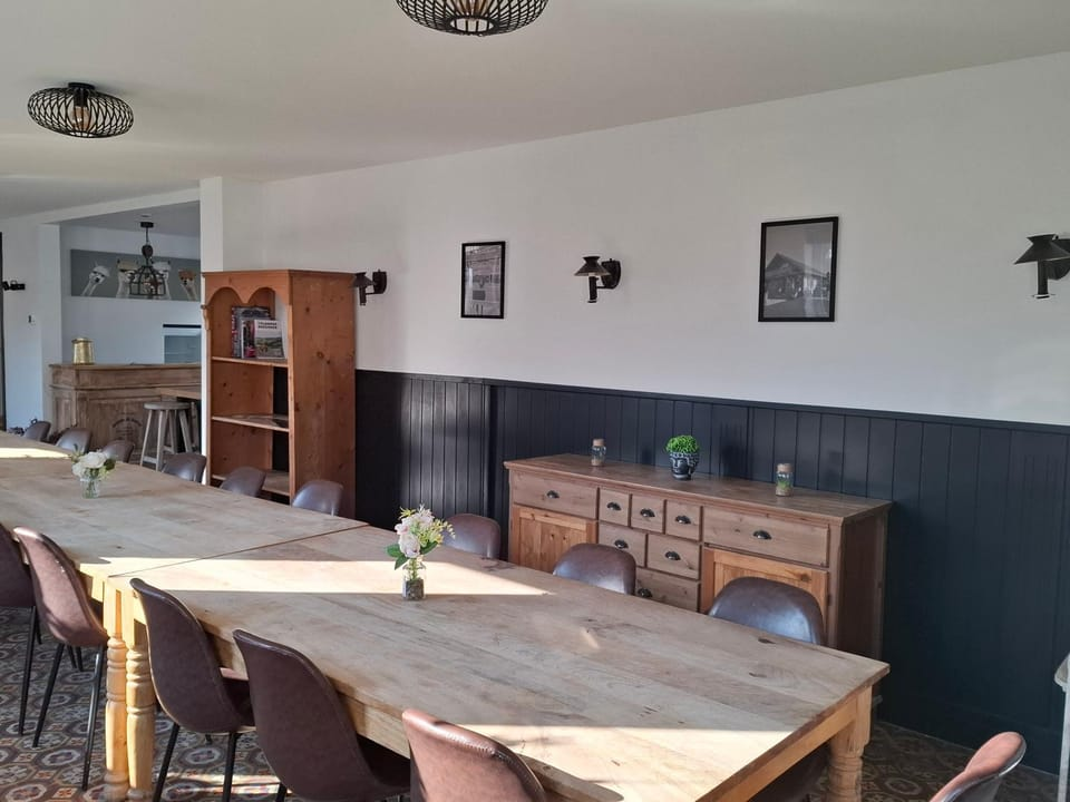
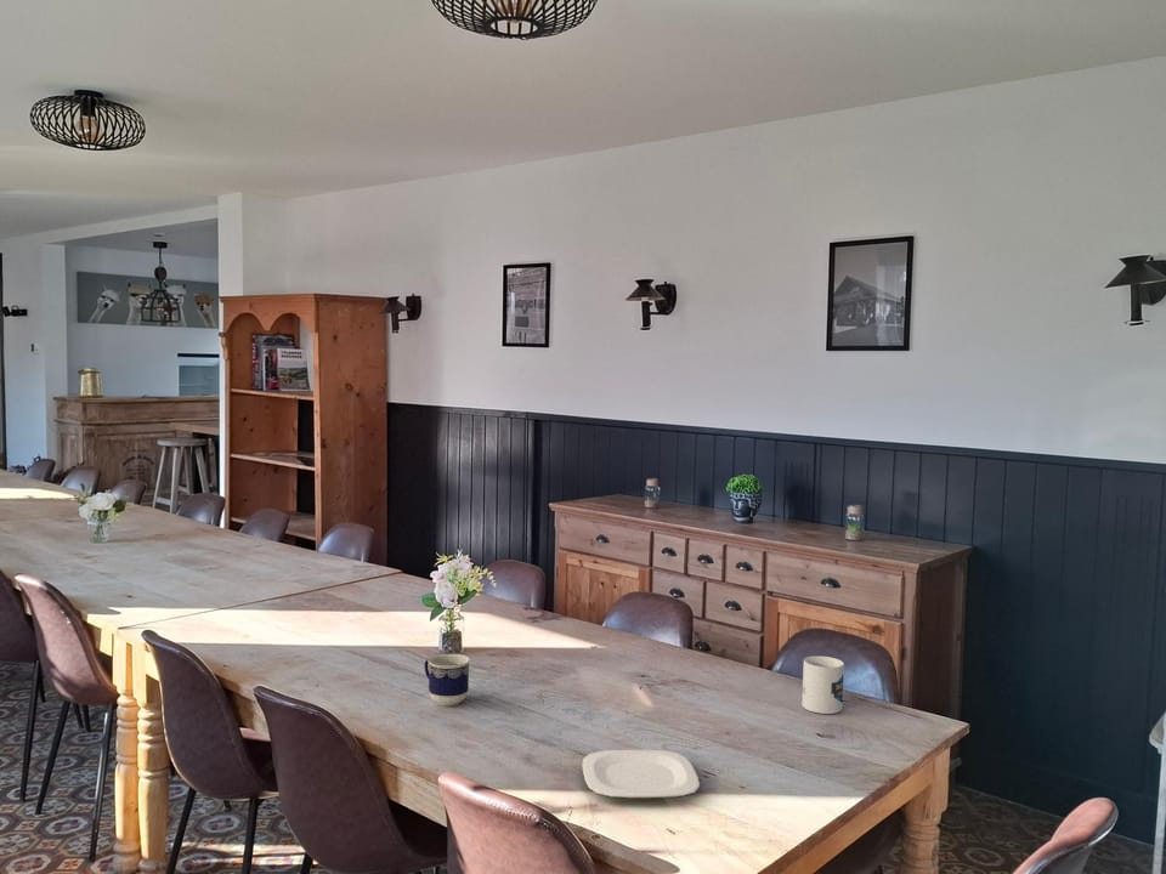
+ mug [800,656,845,715]
+ plate [582,749,701,800]
+ cup [423,653,471,706]
